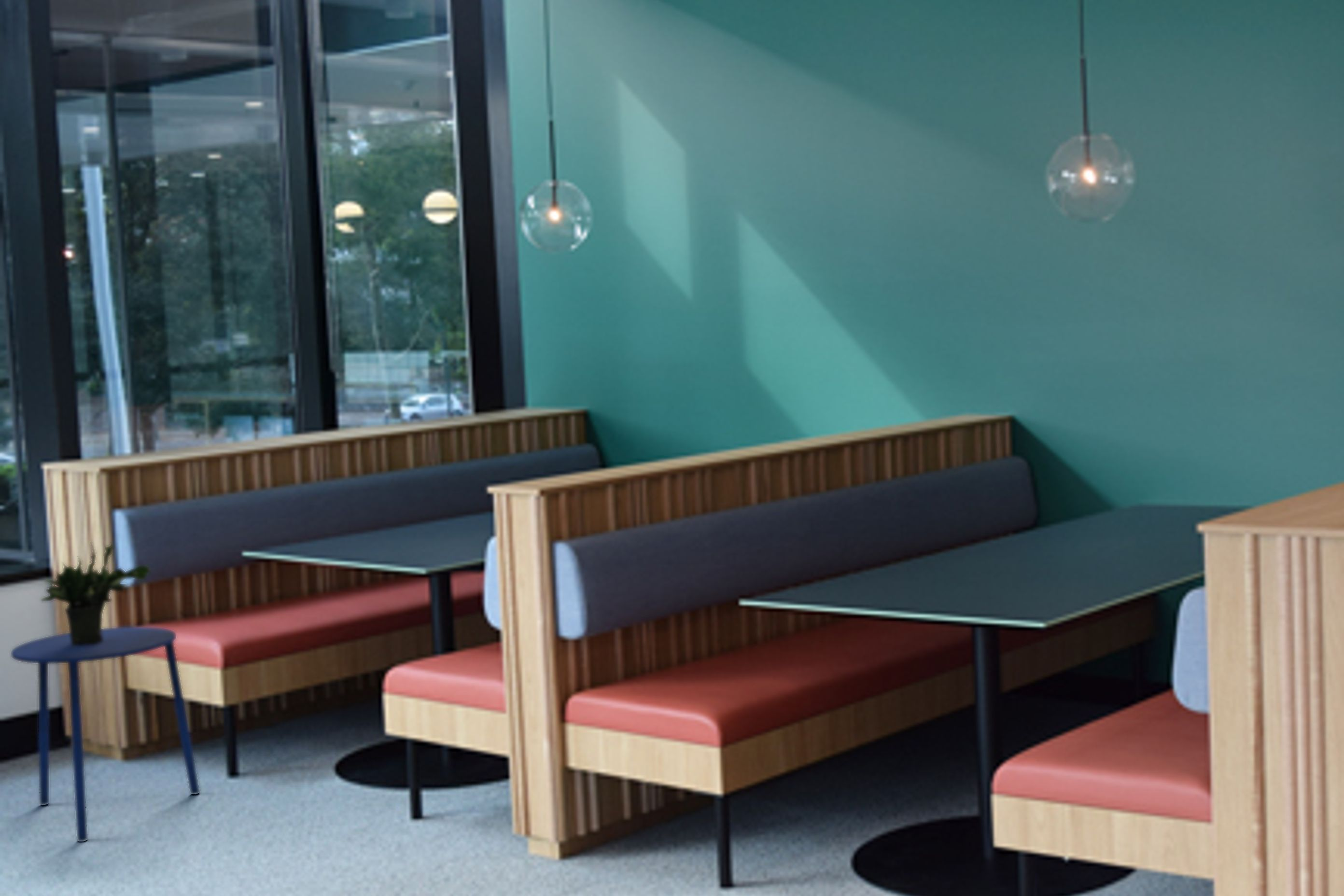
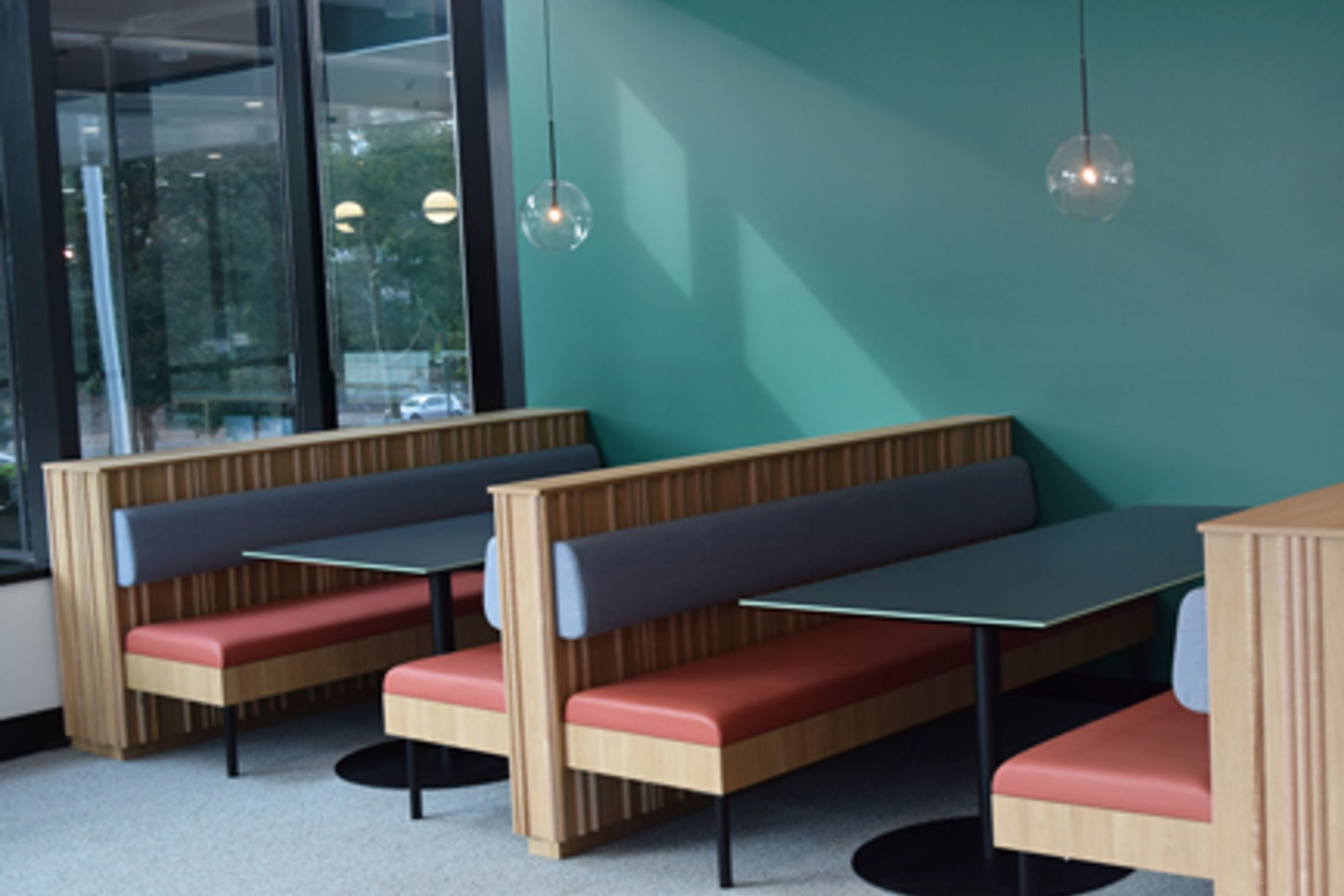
- potted plant [40,541,151,645]
- side table [11,626,200,842]
